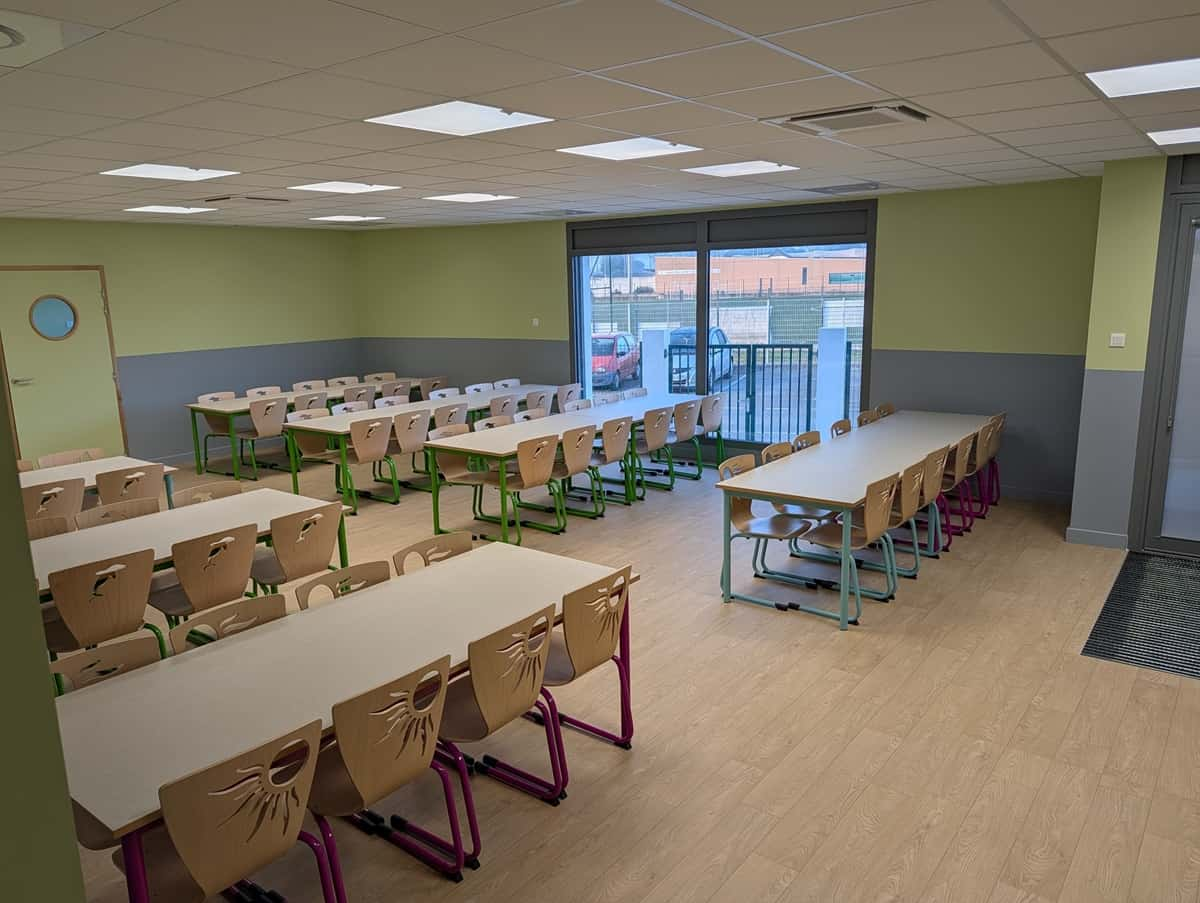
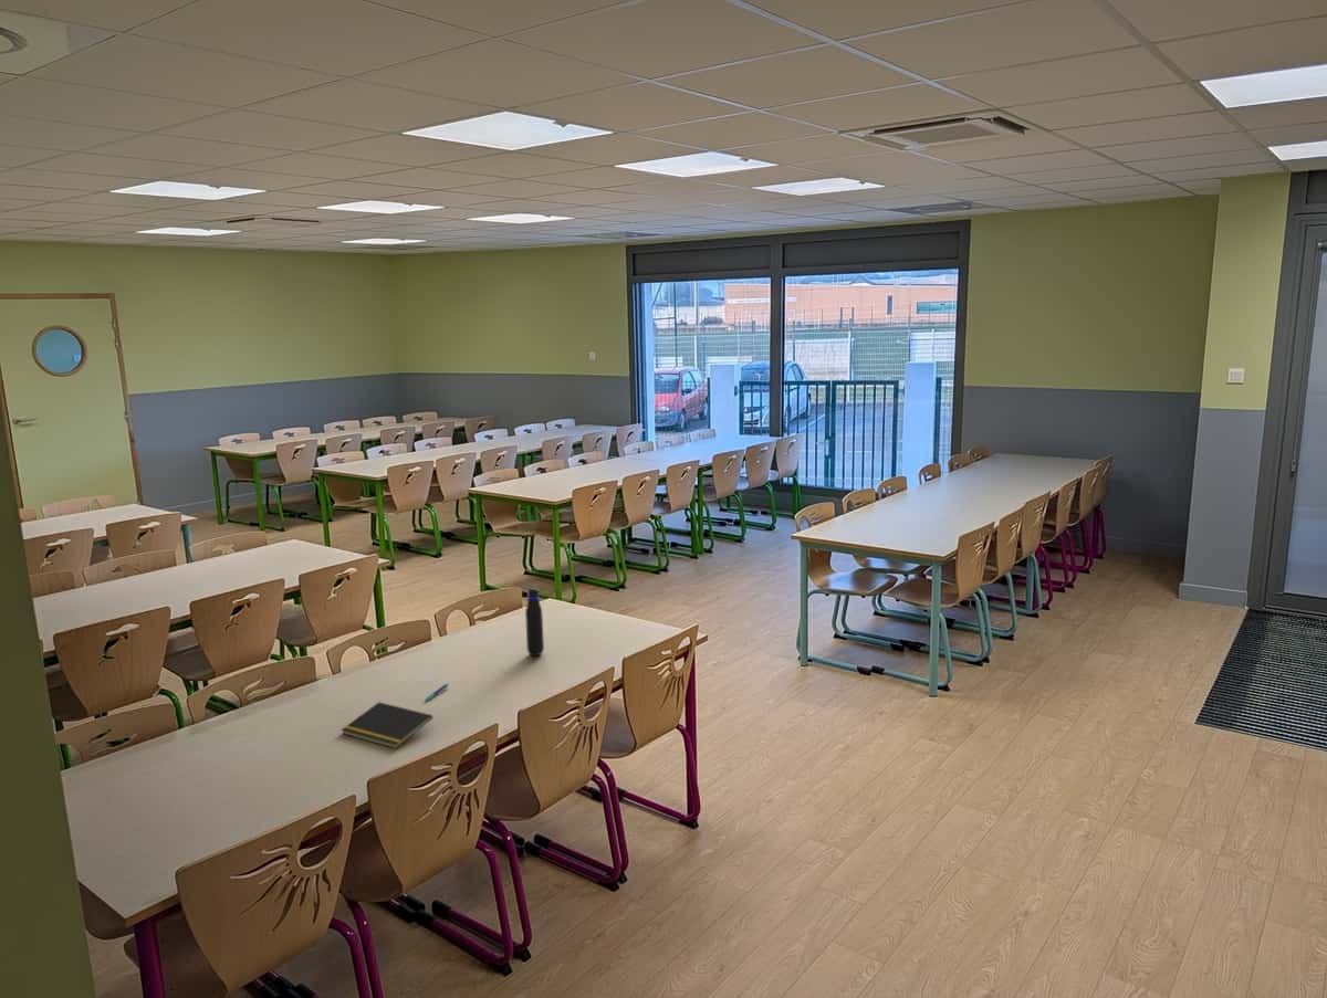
+ pen [424,682,450,702]
+ water bottle [524,587,545,658]
+ notepad [339,701,433,749]
